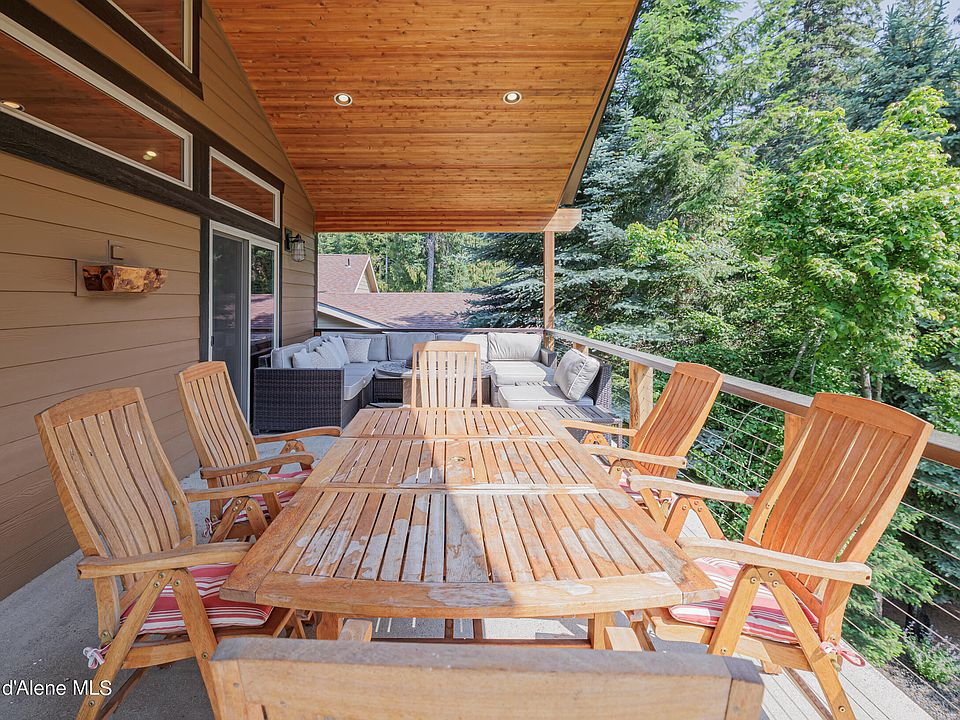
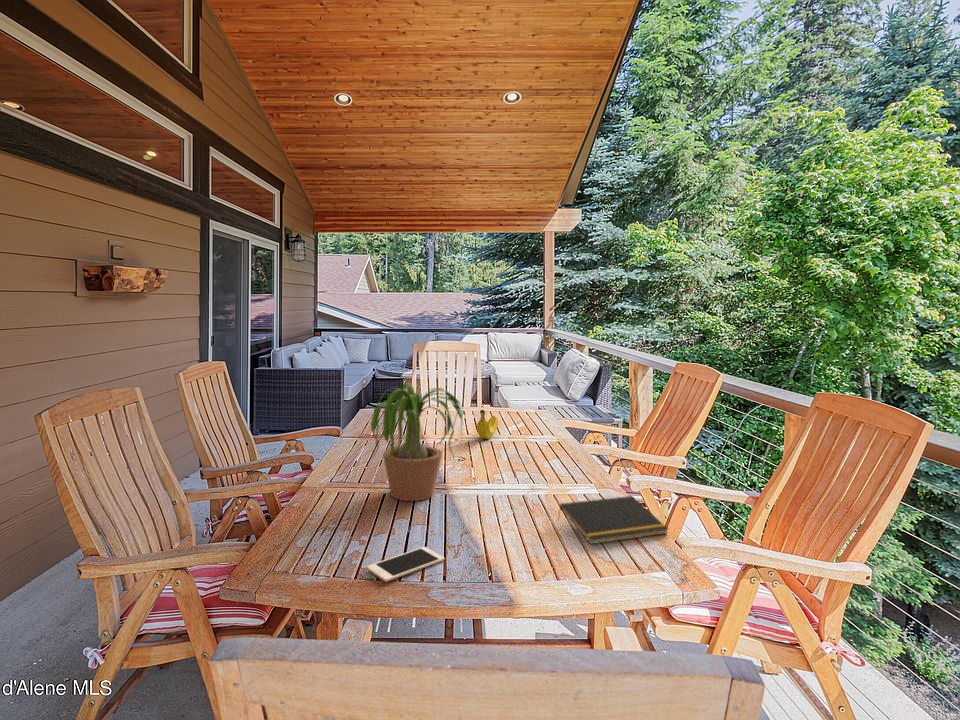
+ notepad [556,495,670,545]
+ potted plant [358,382,479,502]
+ fruit [476,409,499,440]
+ cell phone [366,546,445,583]
